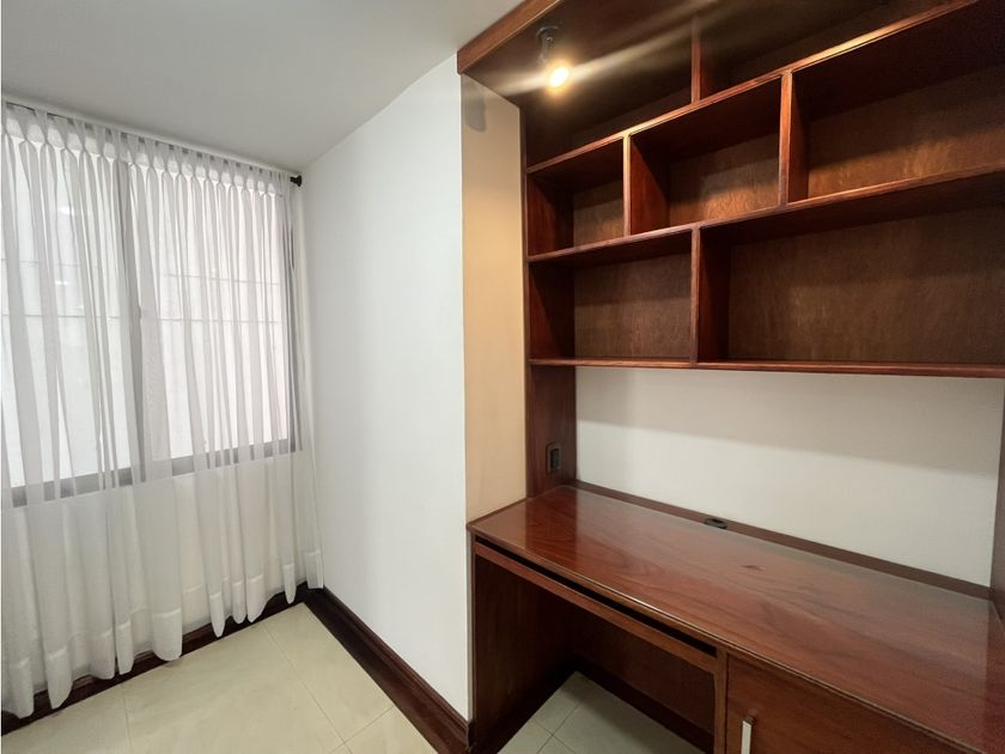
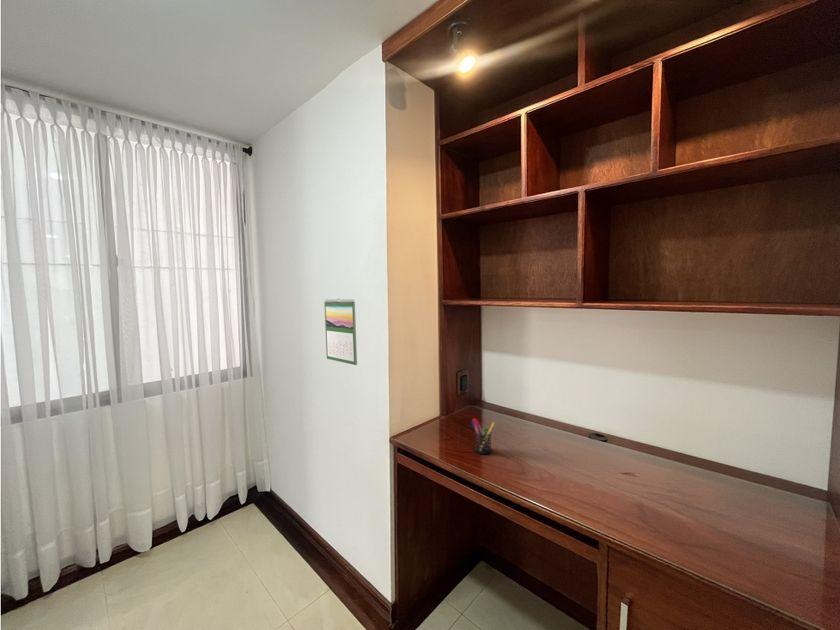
+ calendar [323,298,358,366]
+ pen holder [470,417,496,455]
